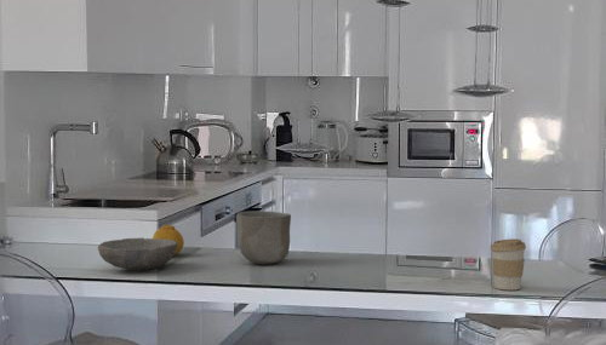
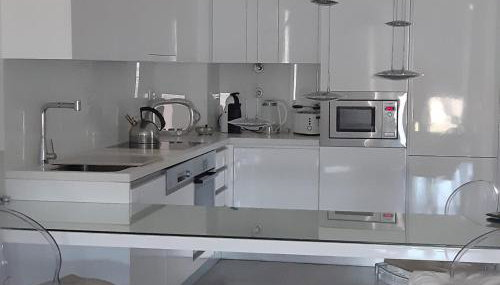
- fruit [152,224,185,257]
- bowl [235,209,292,265]
- bowl [97,236,177,272]
- coffee cup [490,237,527,292]
